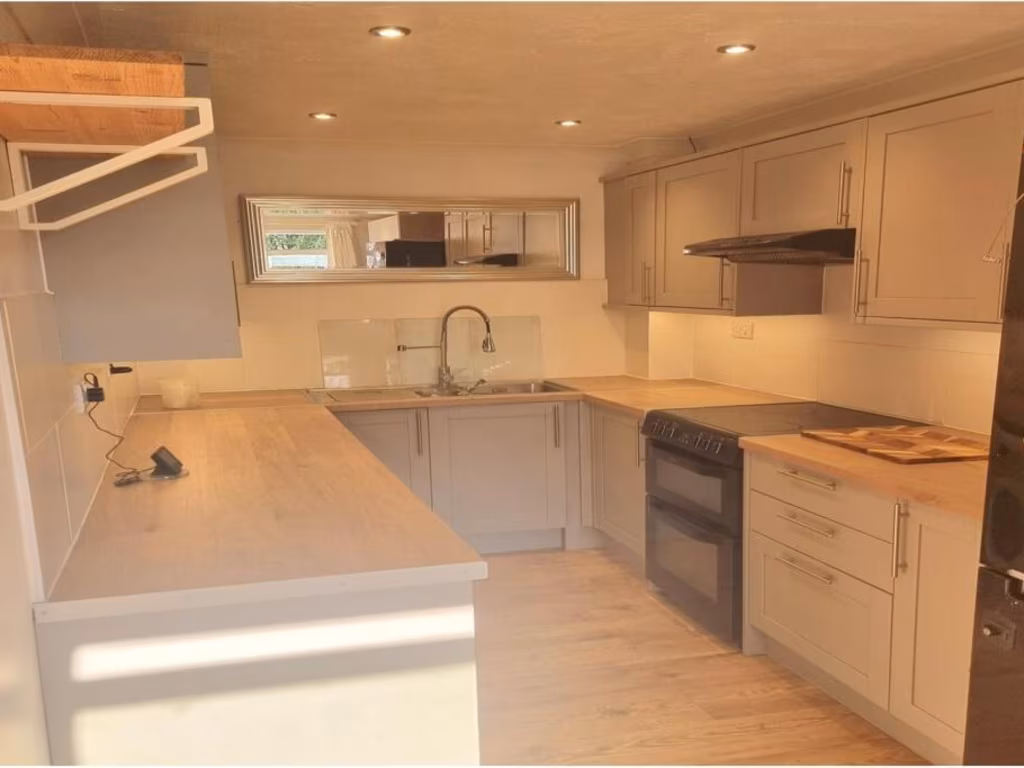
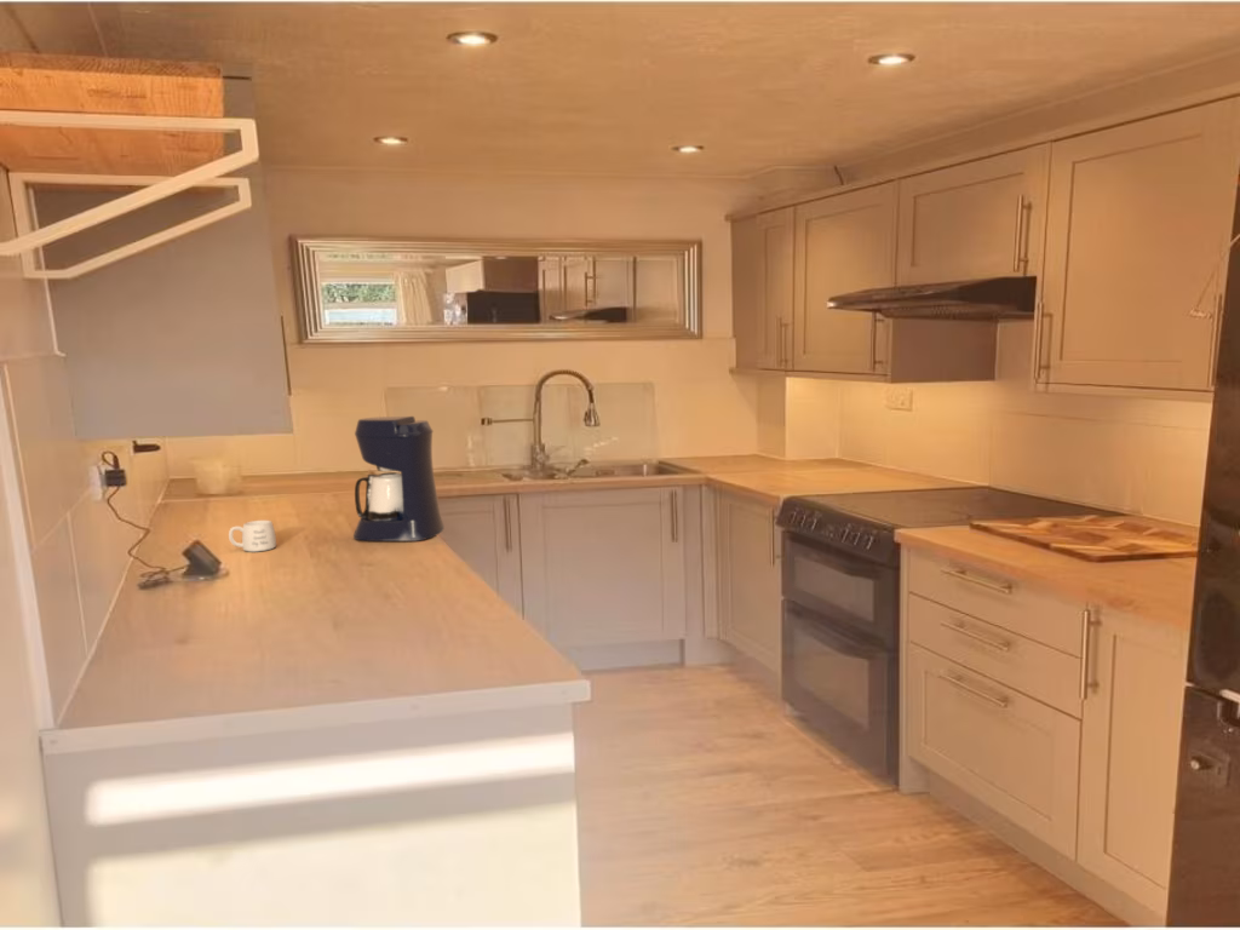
+ coffee maker [352,415,446,542]
+ mug [228,519,277,553]
